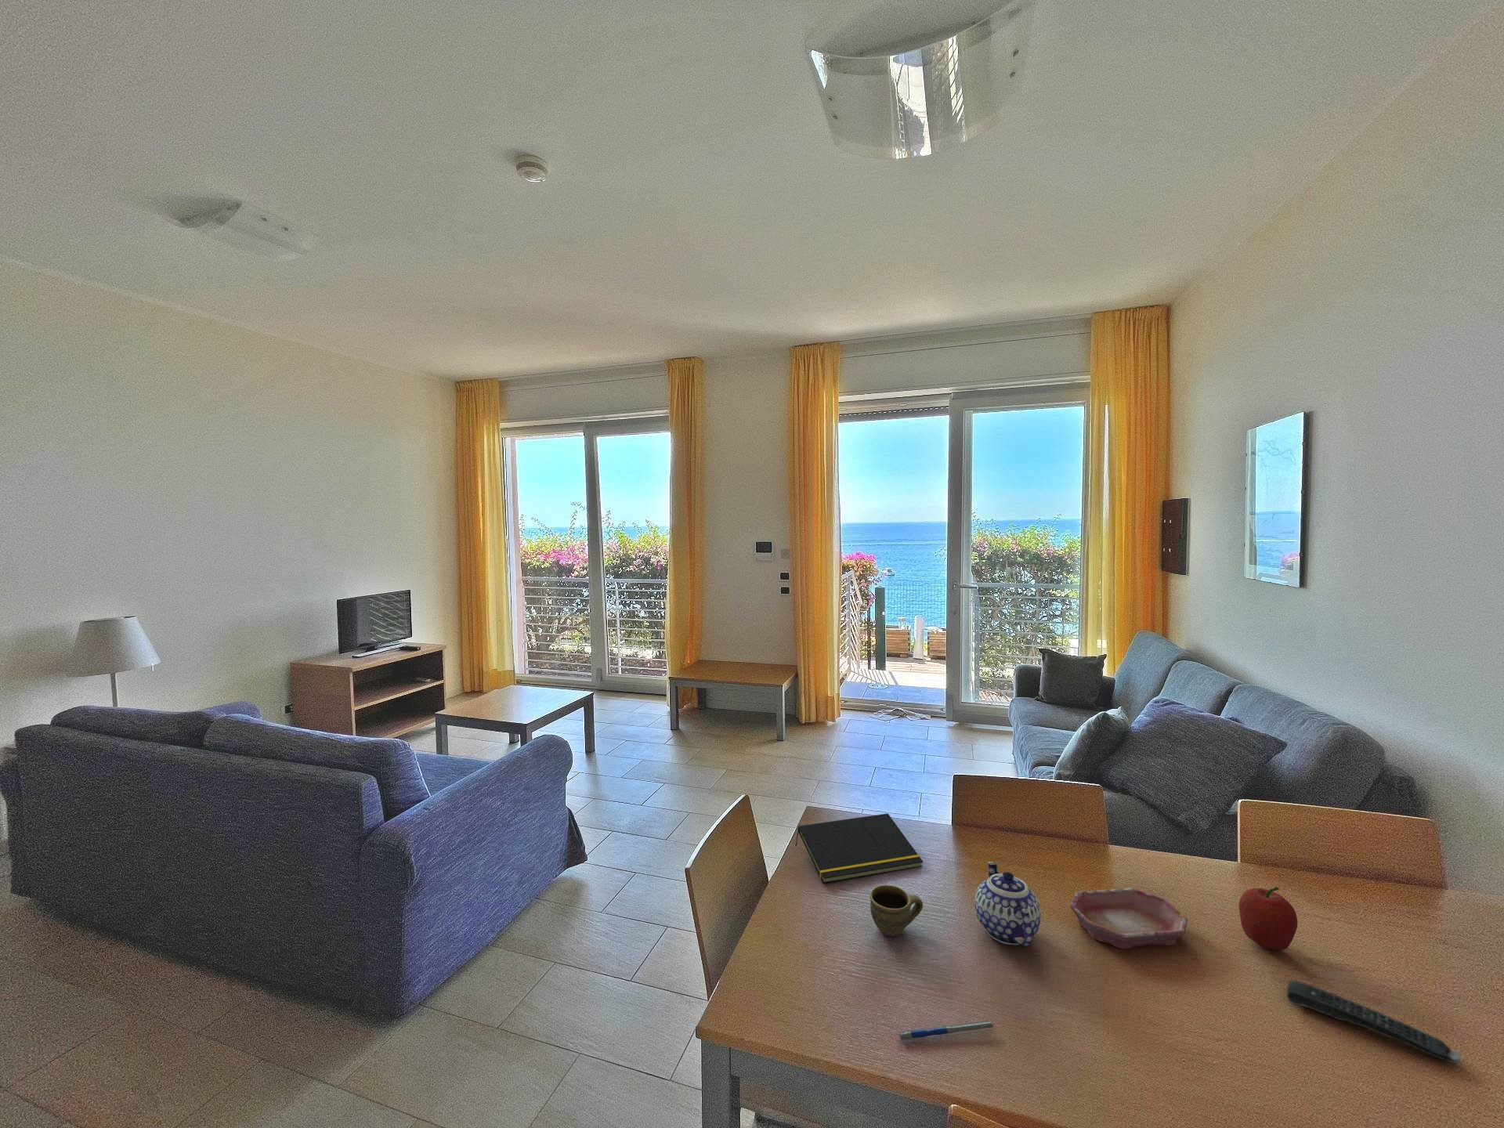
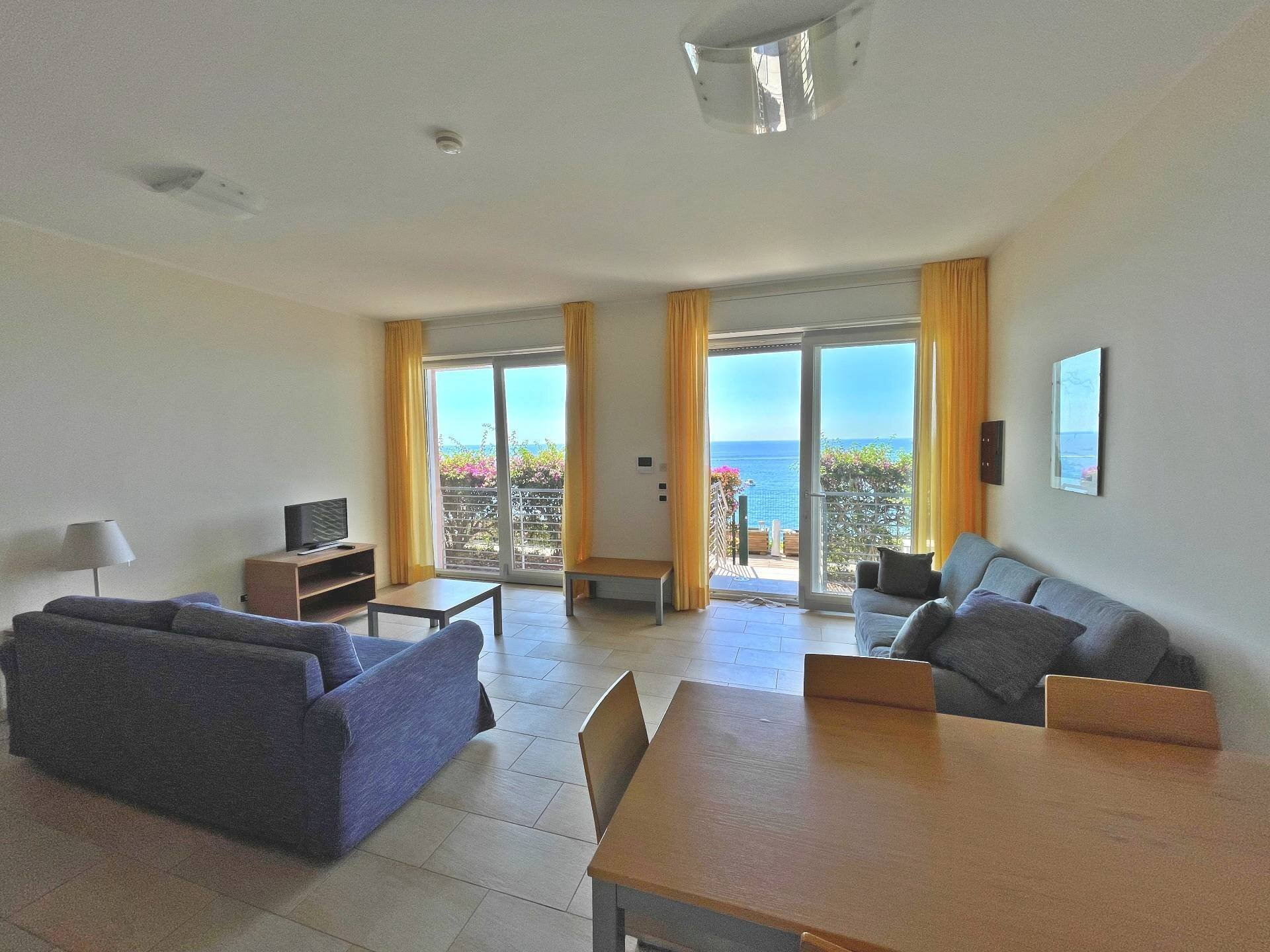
- notepad [795,813,924,884]
- teapot [973,861,1042,947]
- cup [869,884,924,937]
- fruit [1238,886,1299,951]
- pen [898,1020,995,1043]
- remote control [1286,979,1461,1064]
- bowl [1069,887,1188,949]
